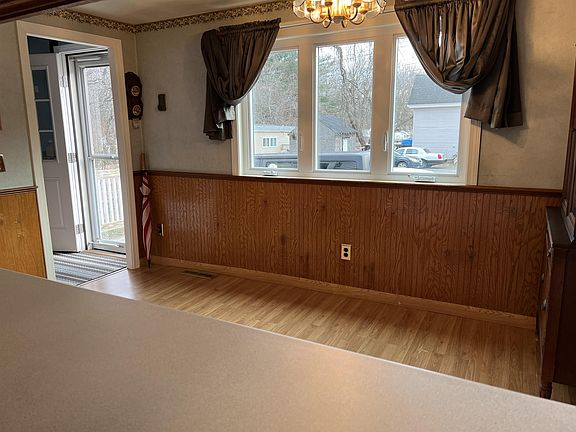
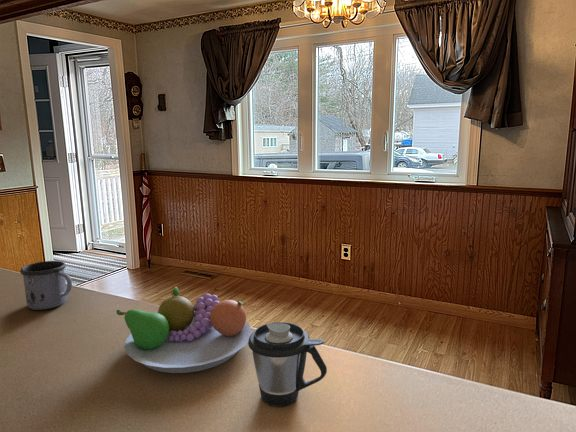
+ cup [247,321,328,408]
+ mug [19,260,73,311]
+ fruit bowl [116,286,253,374]
